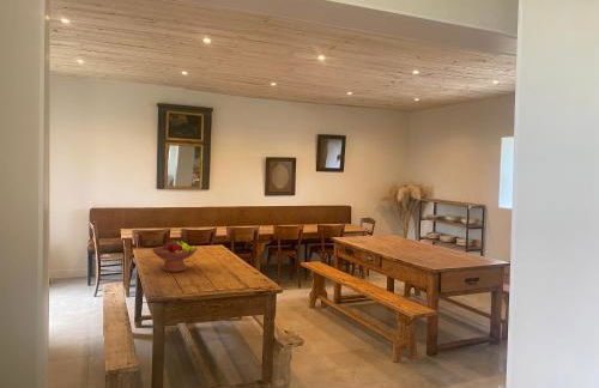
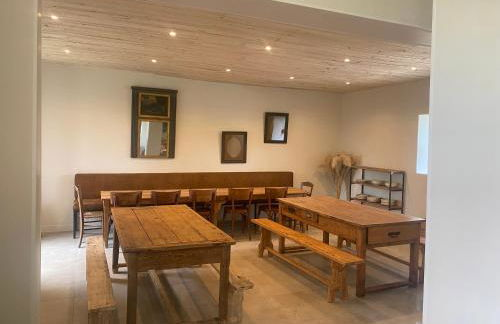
- fruit bowl [151,238,198,273]
